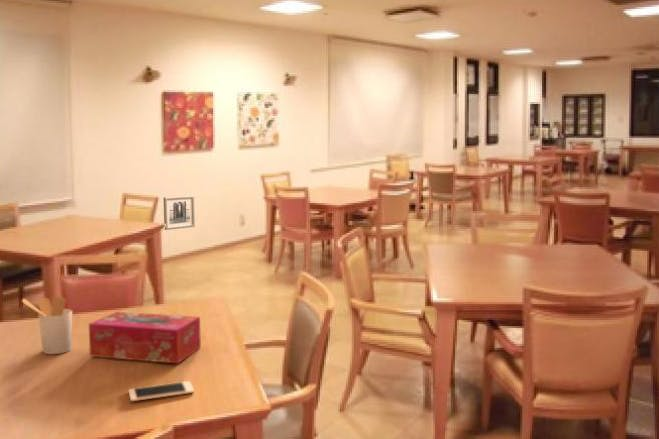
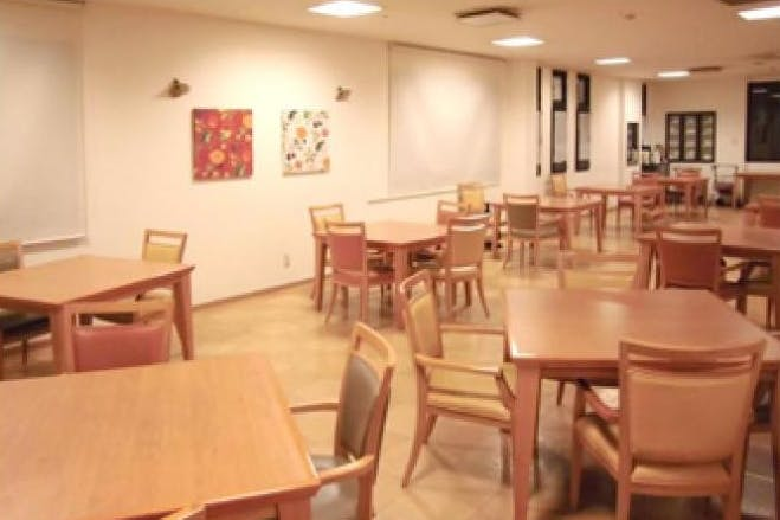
- utensil holder [21,296,73,355]
- cell phone [128,380,195,402]
- wall art [162,195,196,231]
- tissue box [88,311,202,364]
